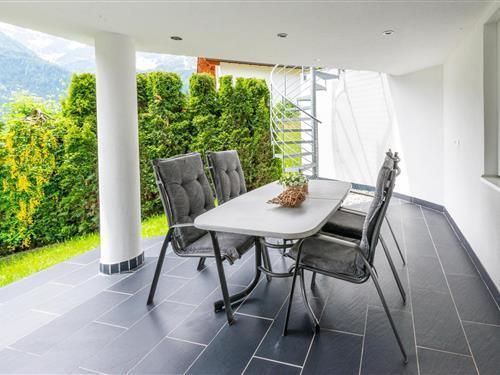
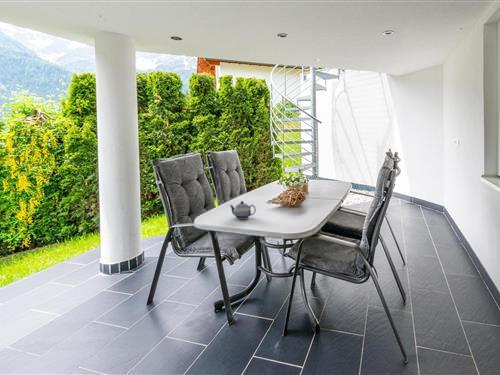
+ teapot [229,200,257,220]
